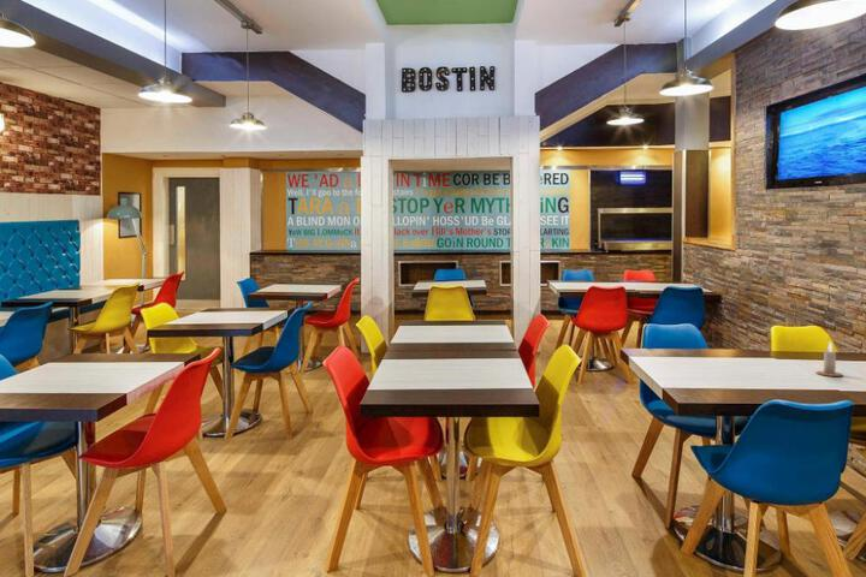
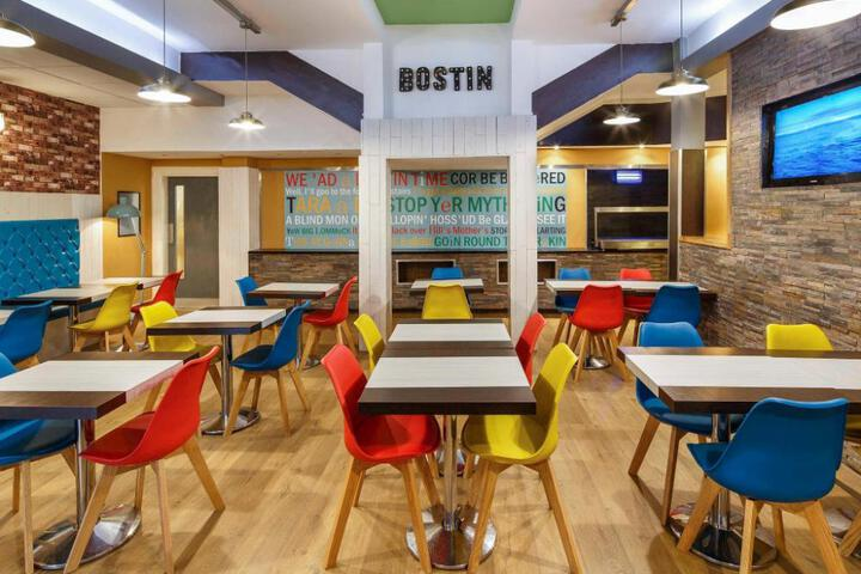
- candle [815,340,844,377]
